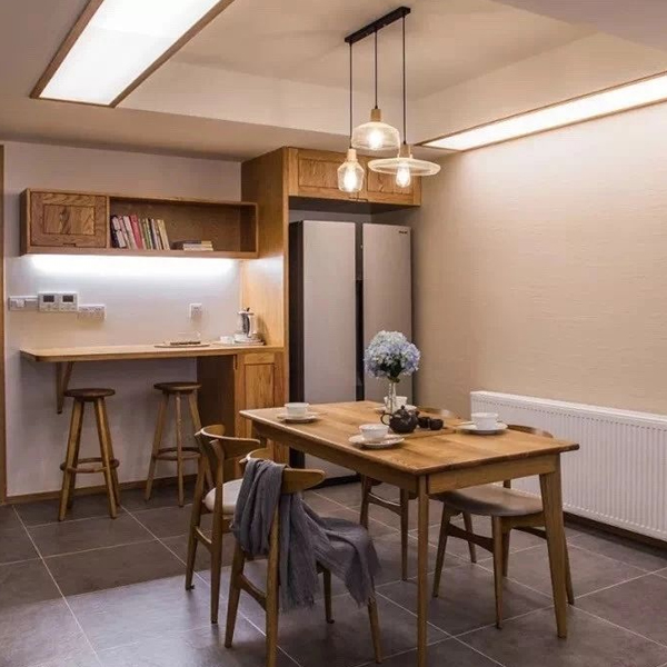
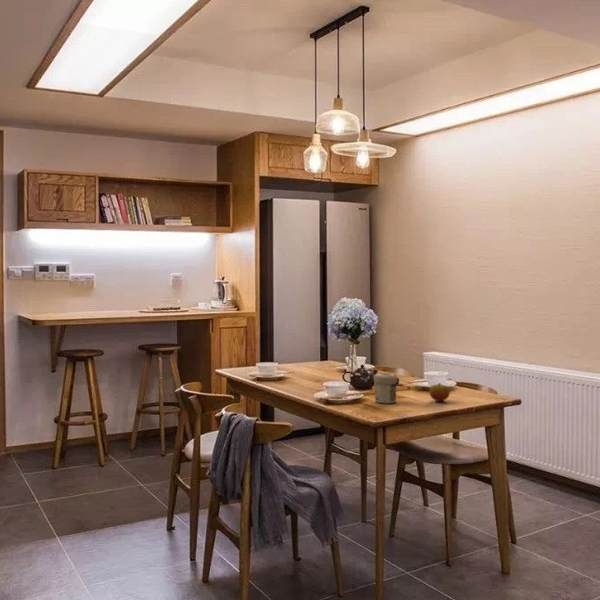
+ apple [428,382,451,402]
+ jar [373,373,398,404]
